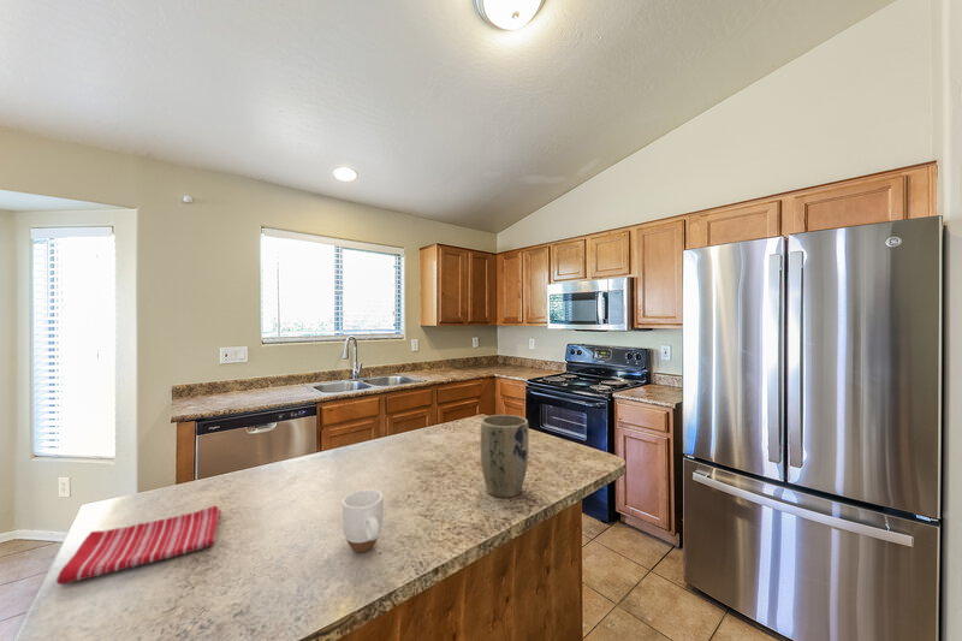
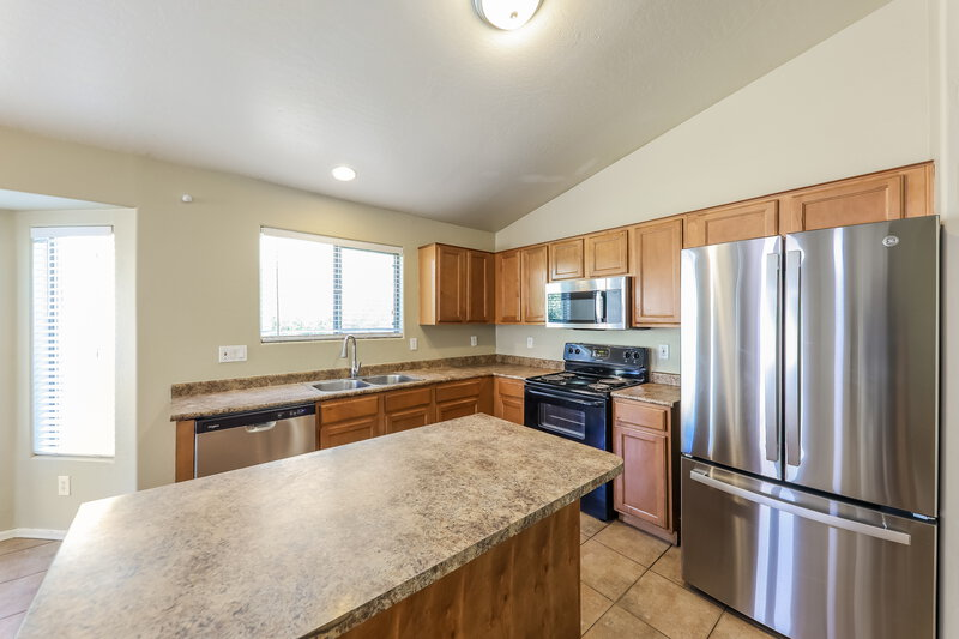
- mug [342,488,385,553]
- plant pot [480,414,529,499]
- dish towel [55,505,222,586]
